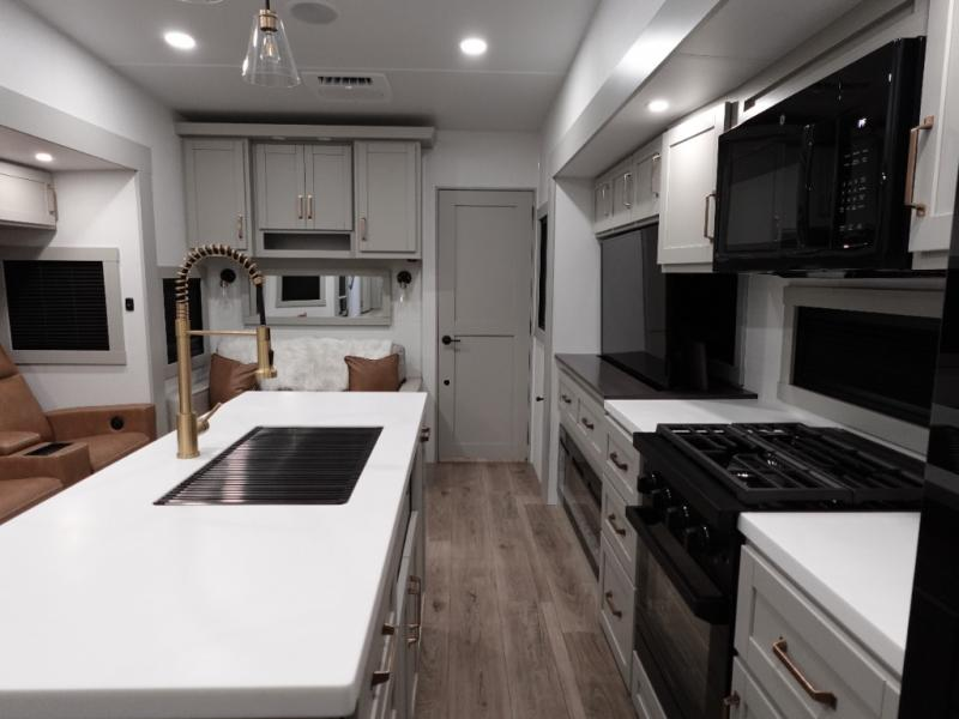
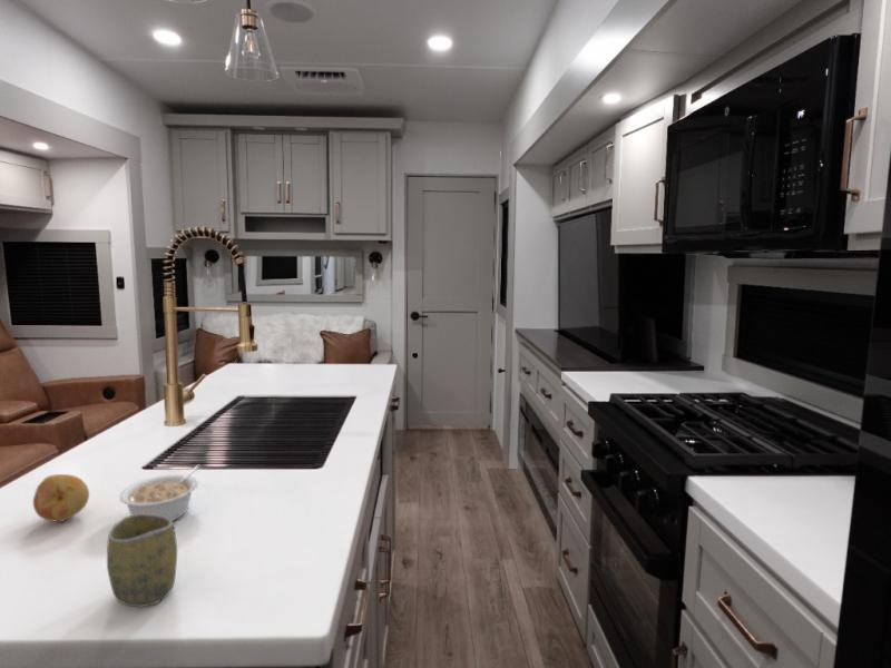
+ fruit [32,473,90,522]
+ cup [106,514,178,608]
+ legume [118,464,203,522]
